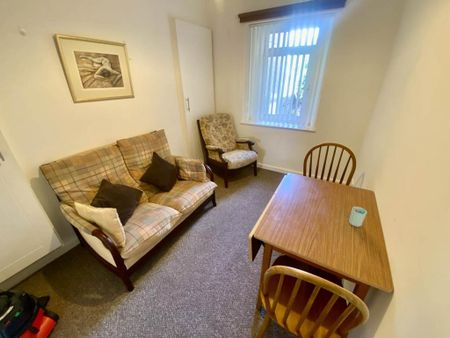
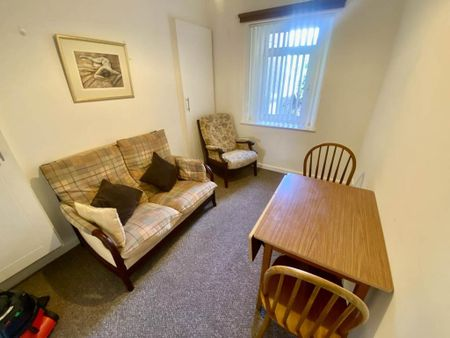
- cup [348,206,368,228]
